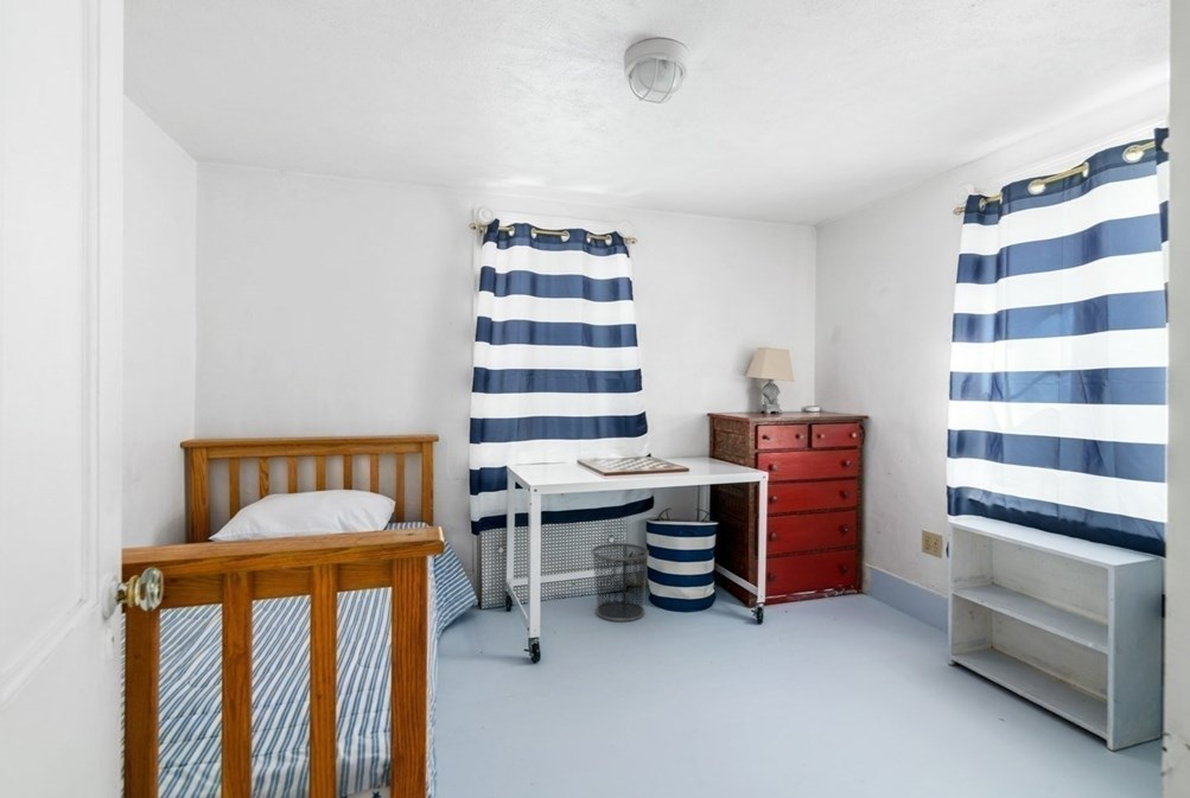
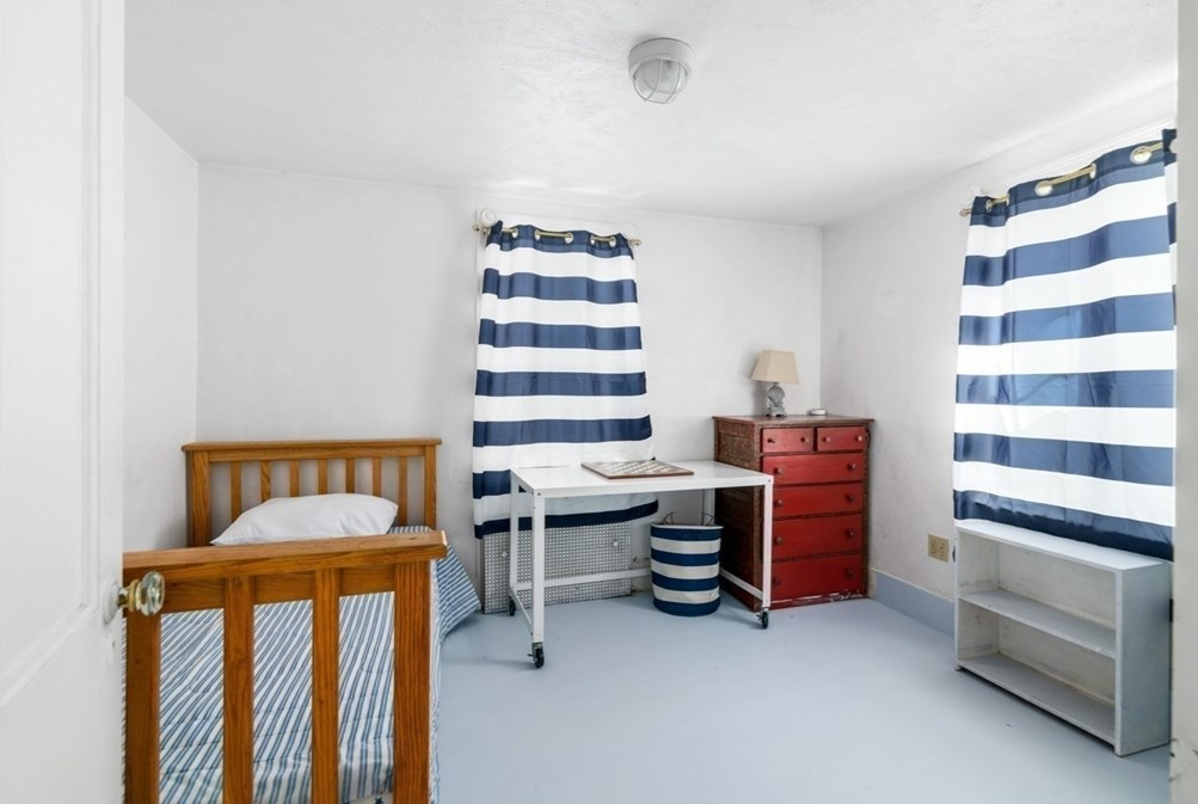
- waste bin [590,542,650,623]
